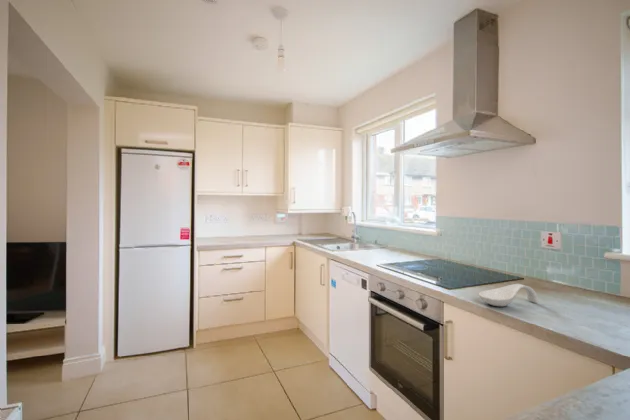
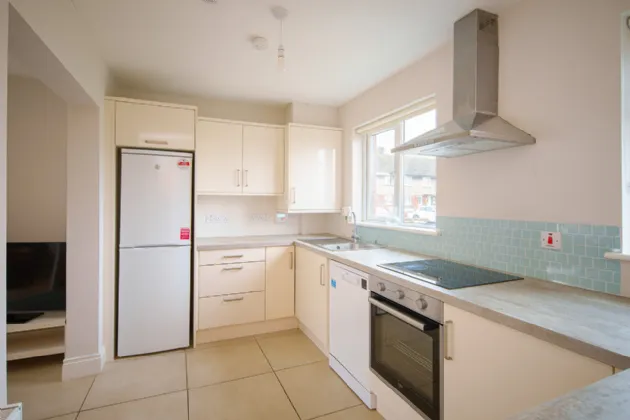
- spoon rest [478,283,539,307]
